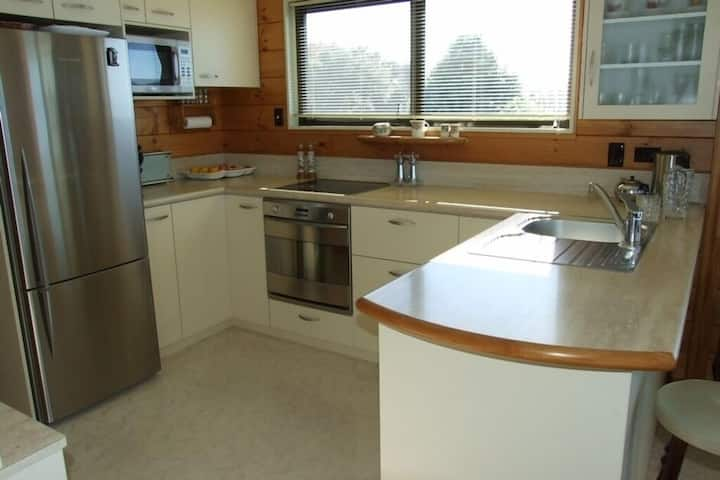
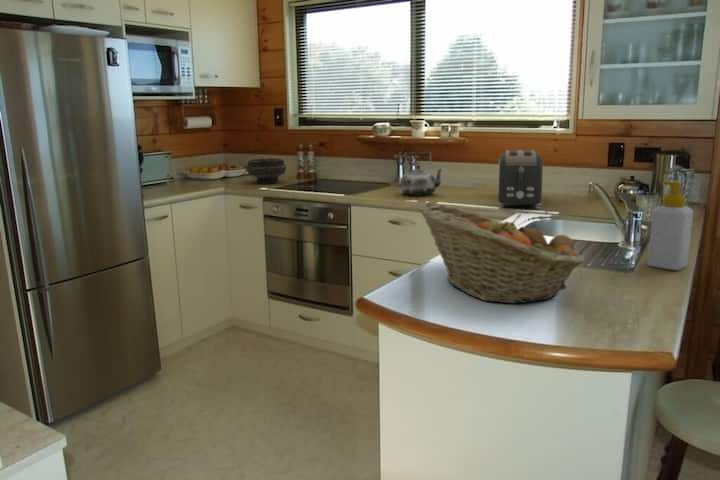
+ fruit basket [417,201,586,305]
+ kettle [400,151,444,196]
+ bowl [244,157,287,185]
+ soap bottle [647,180,694,271]
+ toaster [497,149,544,209]
